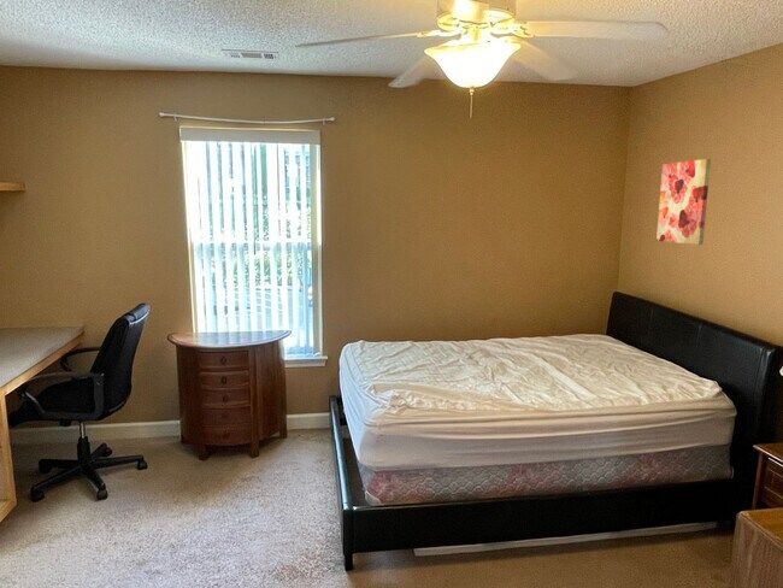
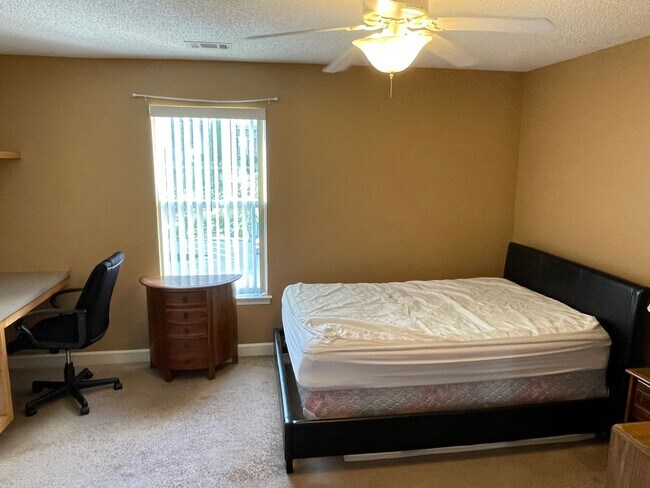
- wall art [655,158,712,246]
